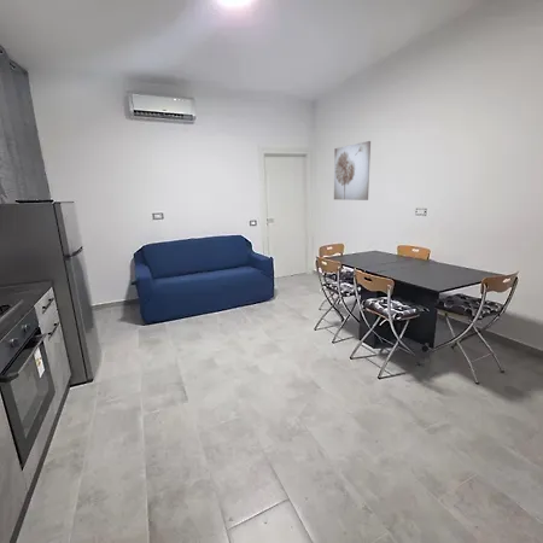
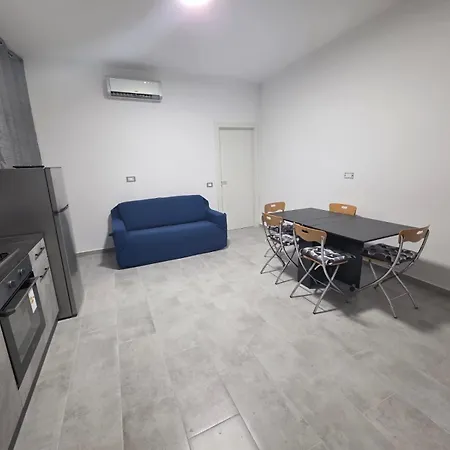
- wall art [333,140,372,202]
